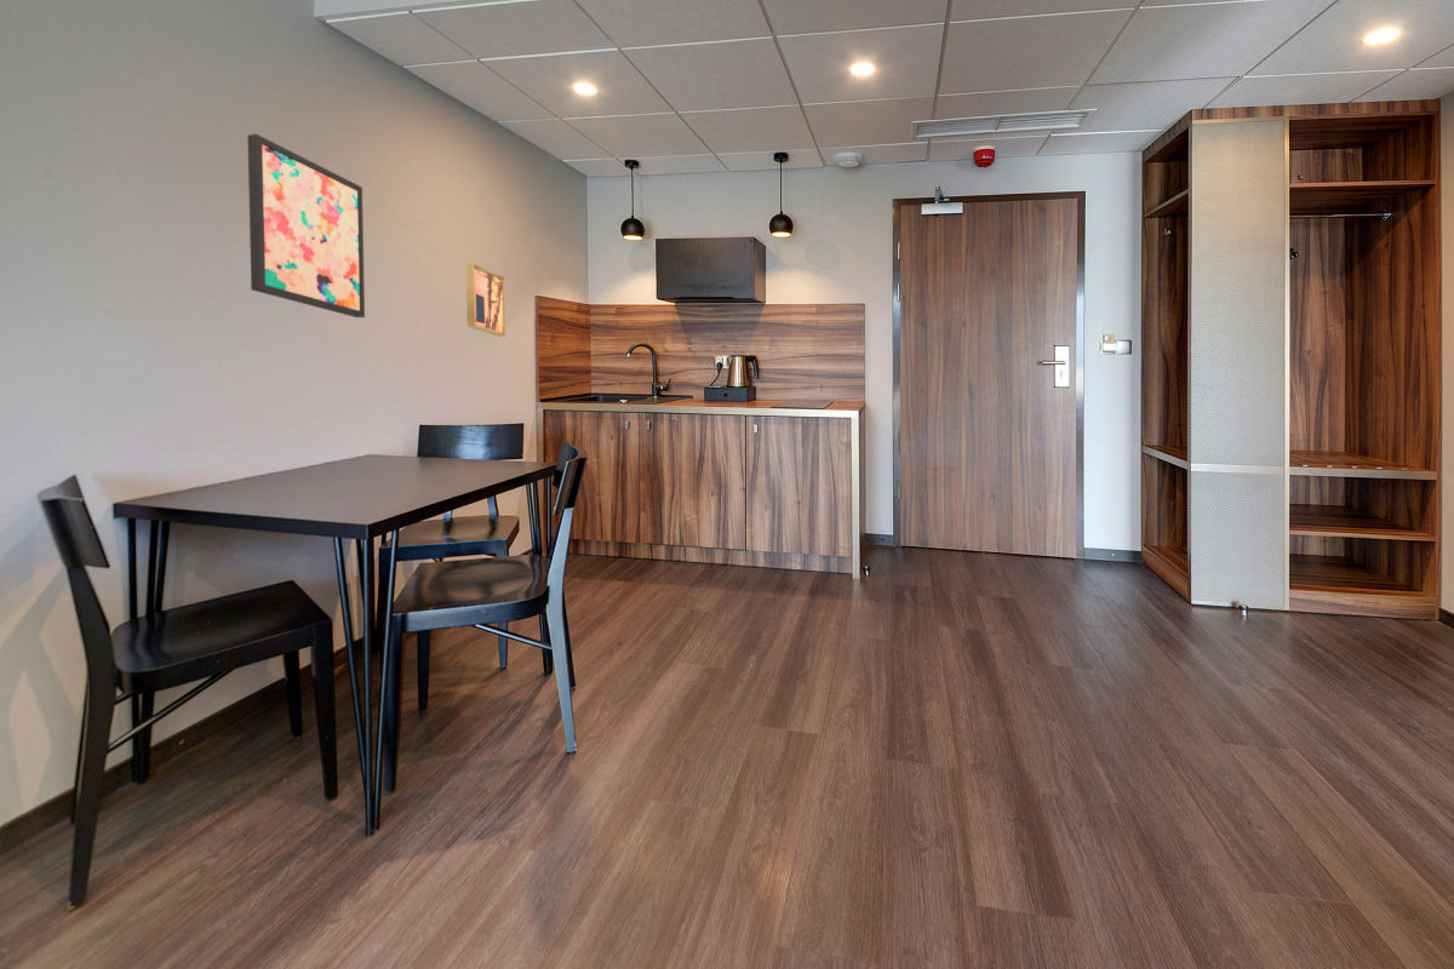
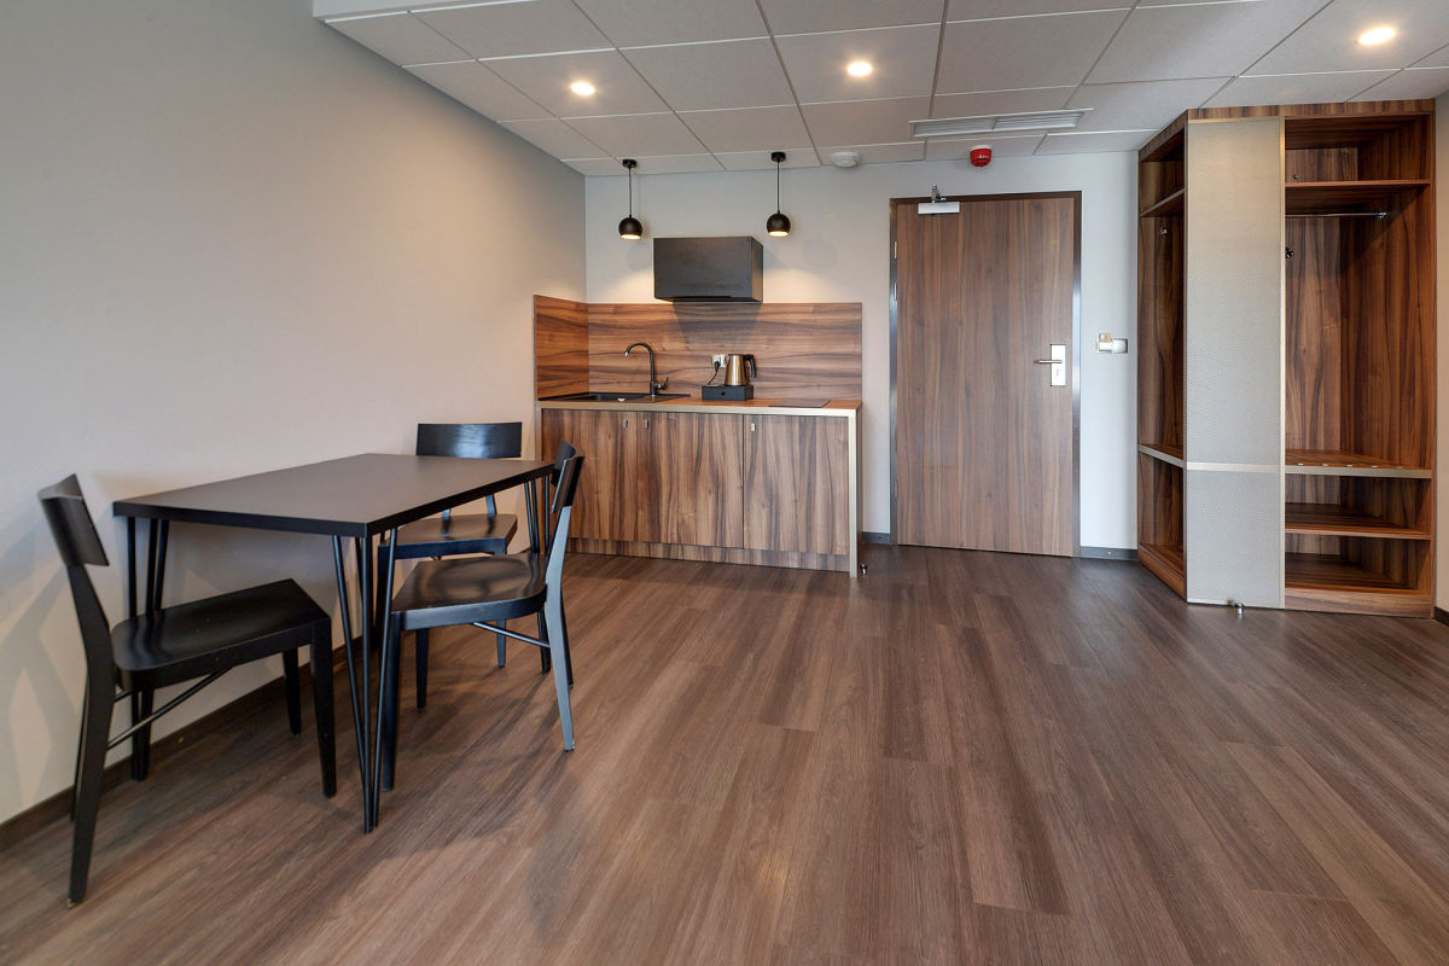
- wall art [465,263,506,338]
- wall art [246,133,366,319]
